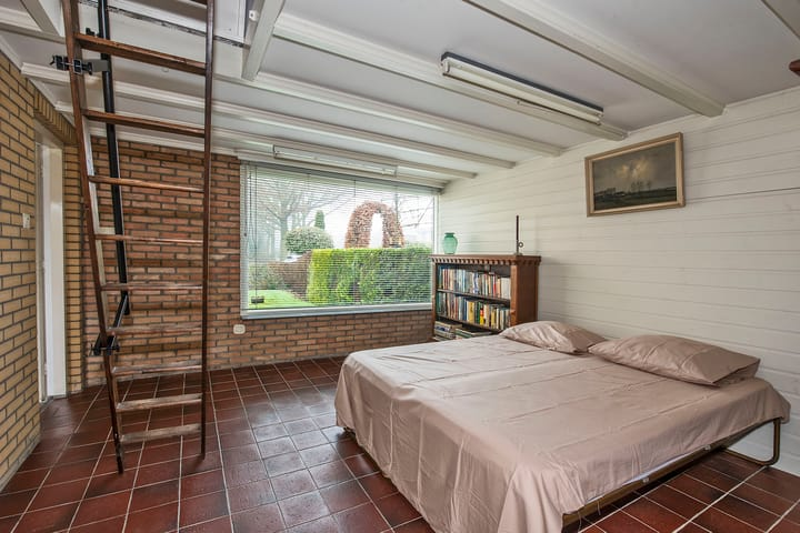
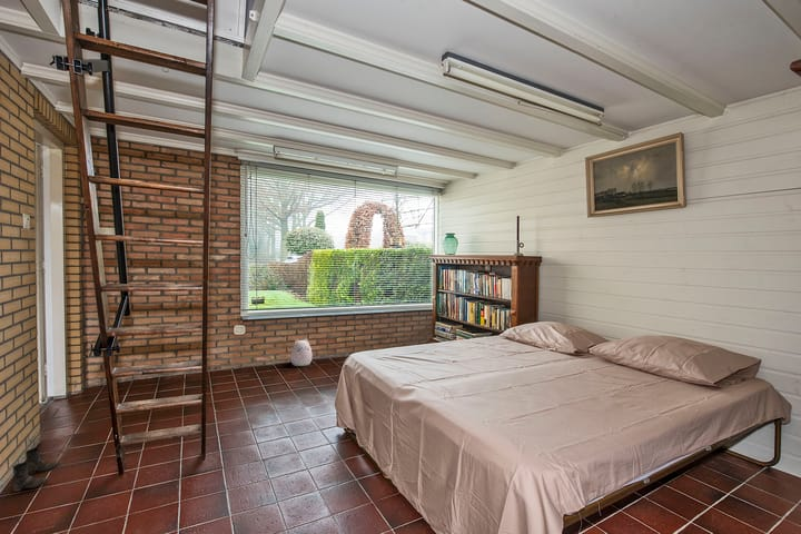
+ plush toy [289,337,313,367]
+ boots [11,446,60,493]
